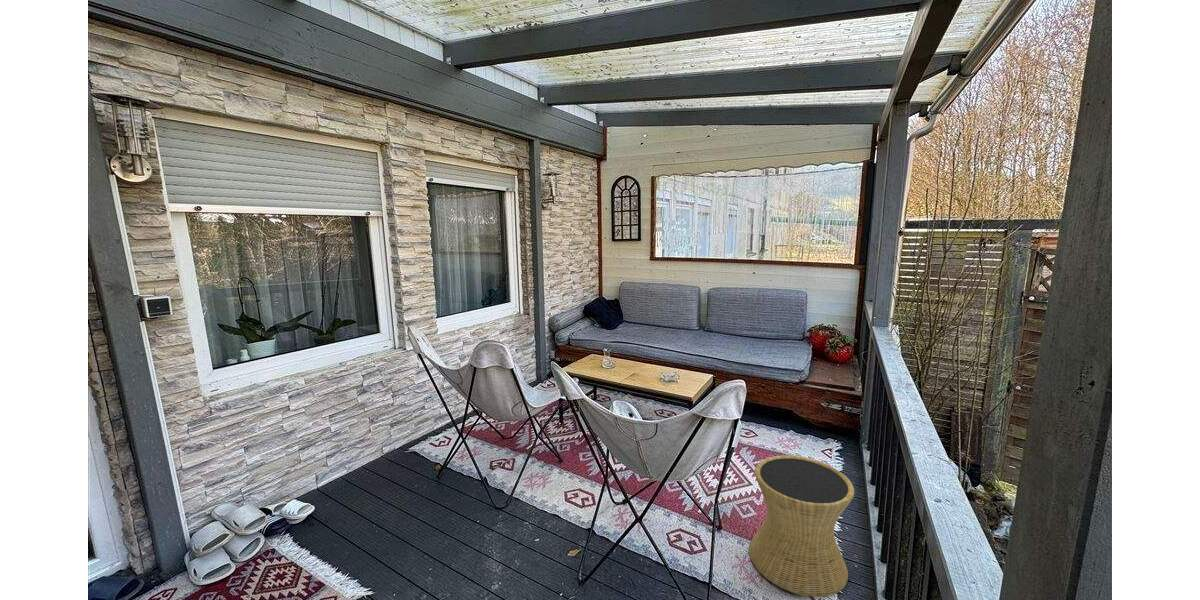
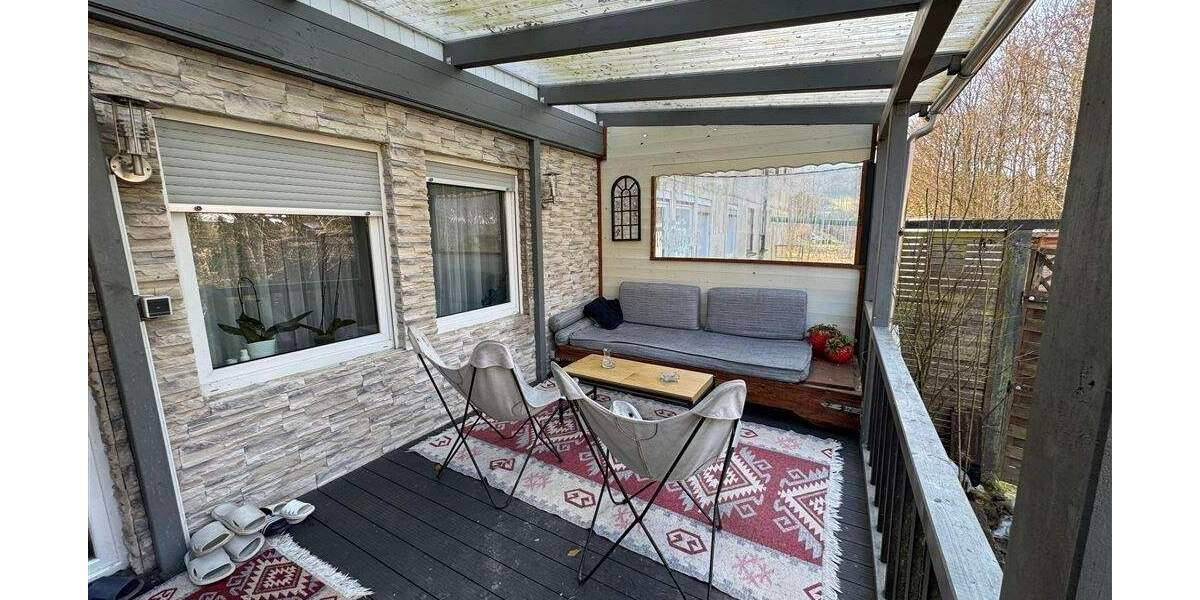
- side table [748,454,855,598]
